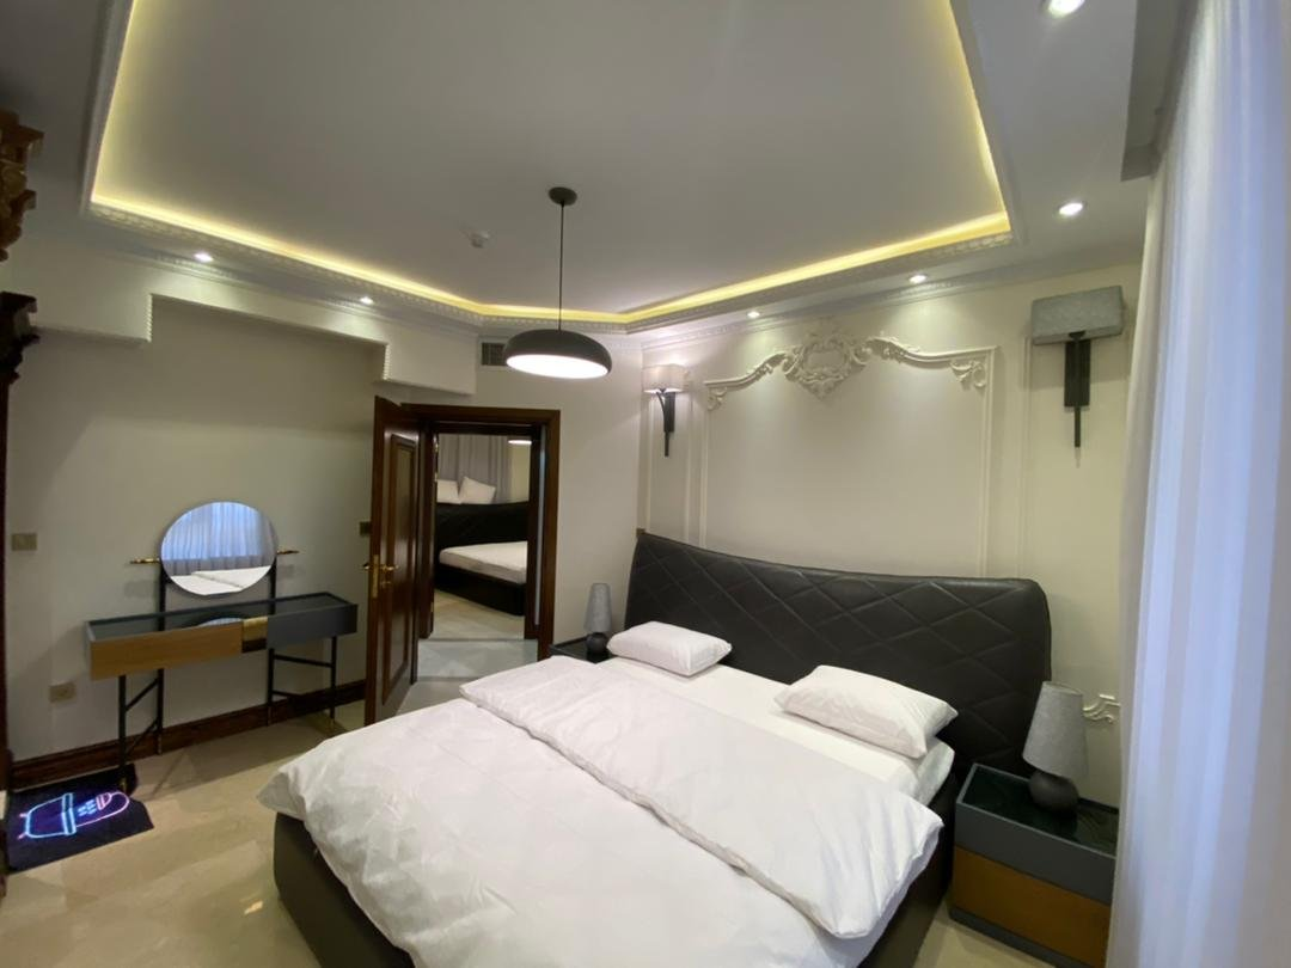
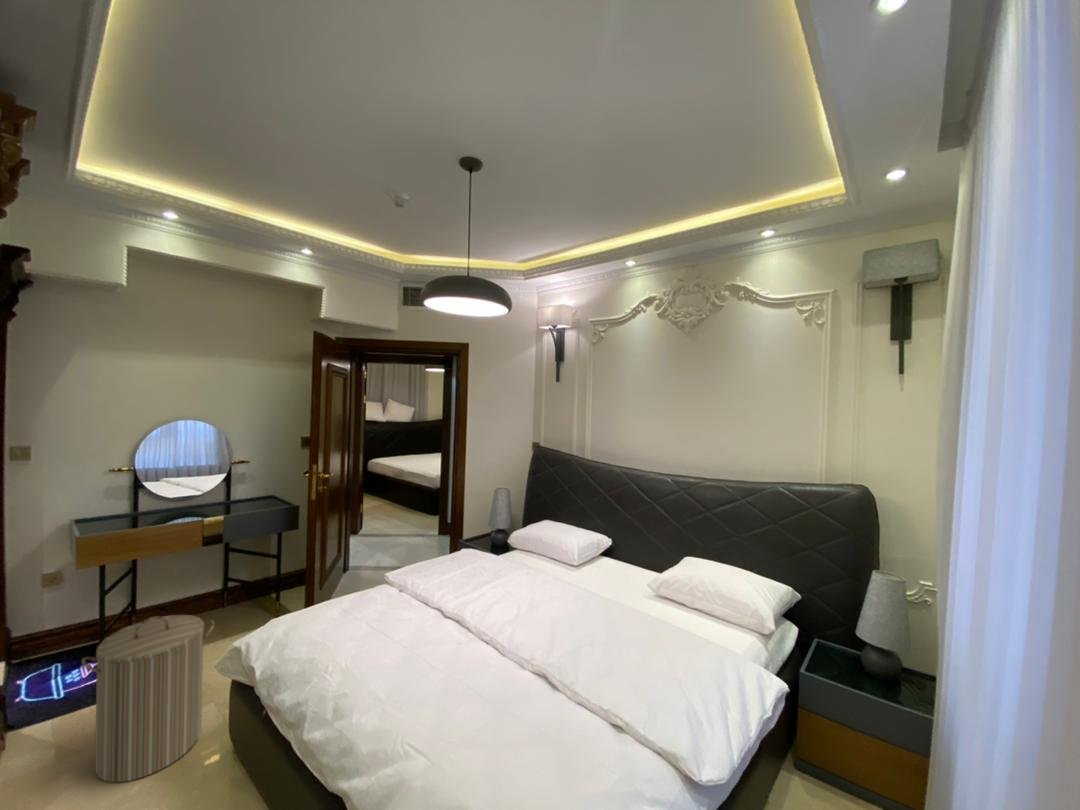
+ laundry hamper [80,614,215,783]
